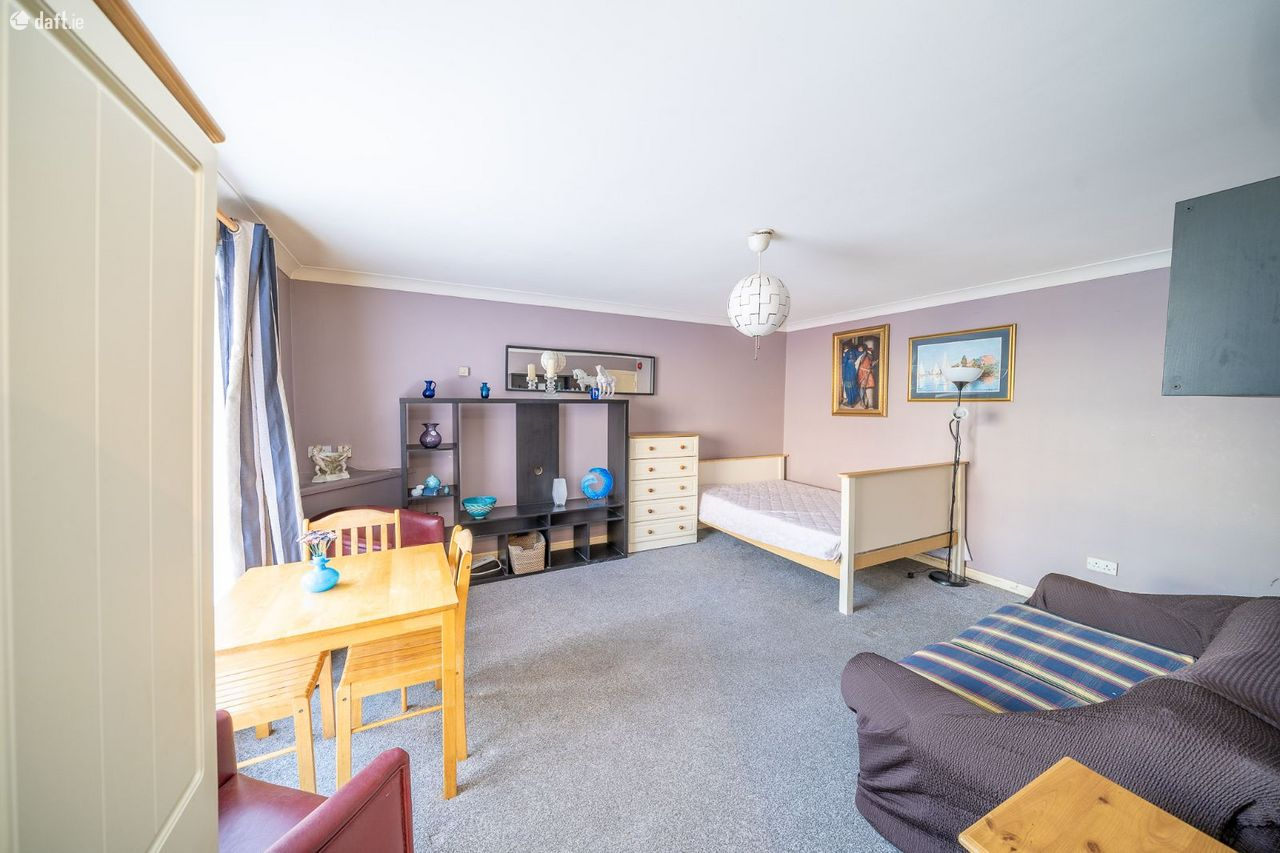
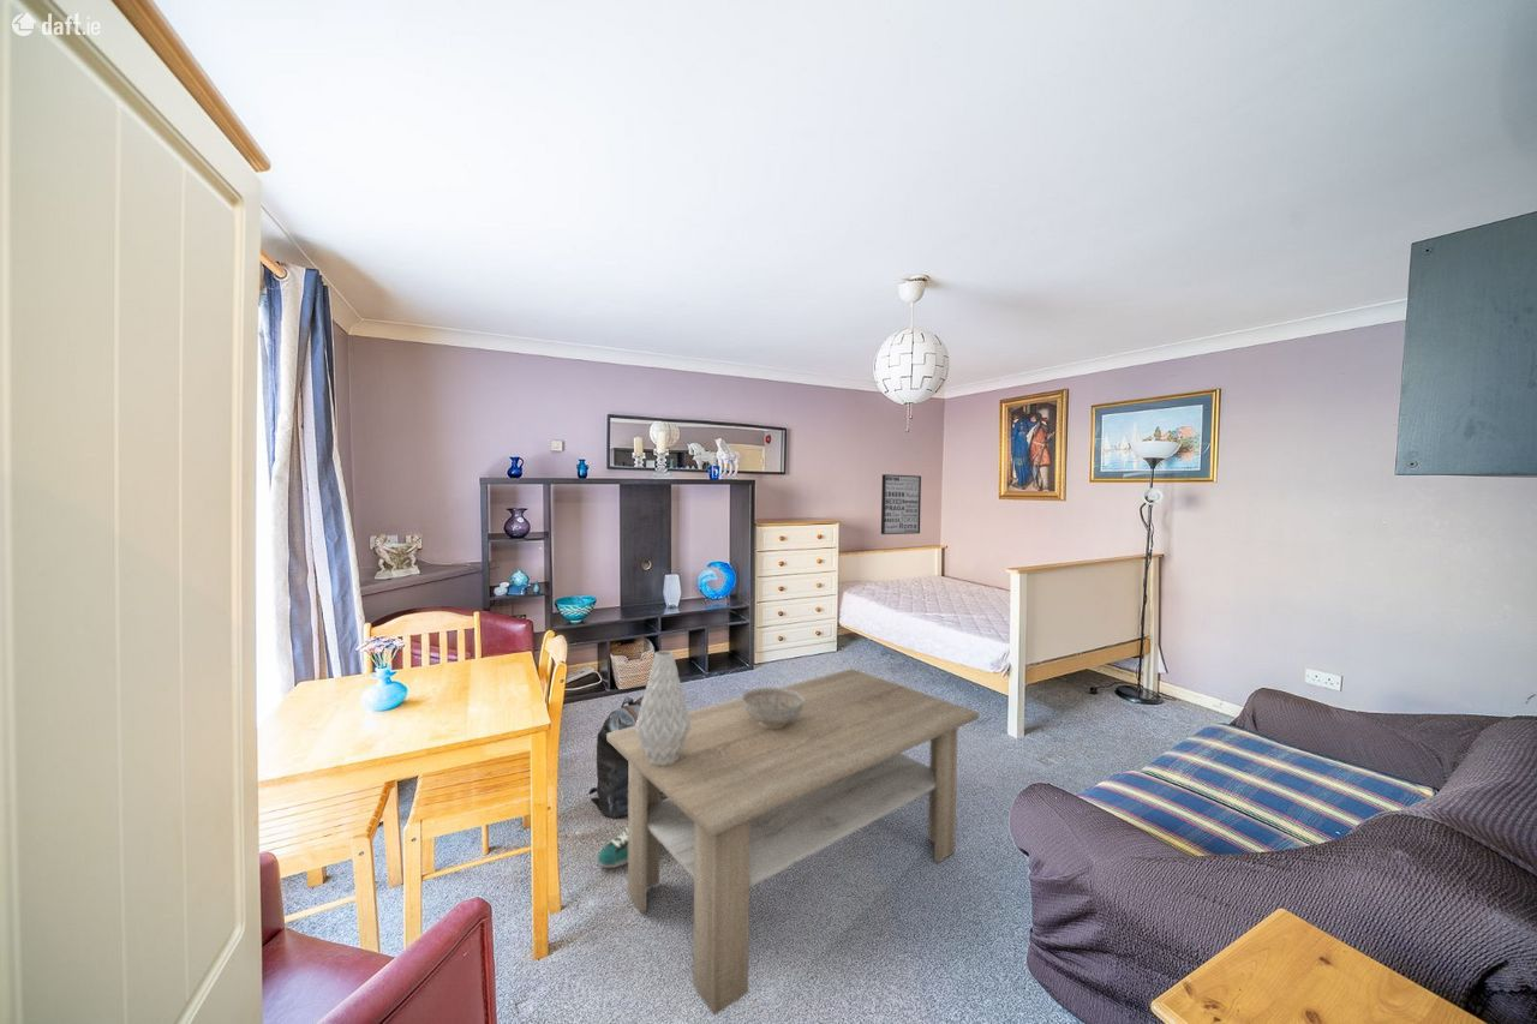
+ decorative bowl [741,687,805,730]
+ vase [635,649,690,766]
+ wall art [880,473,922,535]
+ coffee table [608,667,980,1017]
+ sneaker [597,826,663,869]
+ backpack [588,695,663,819]
